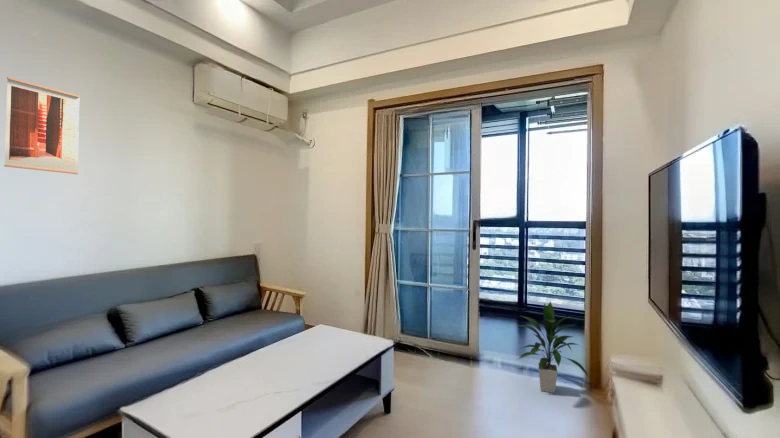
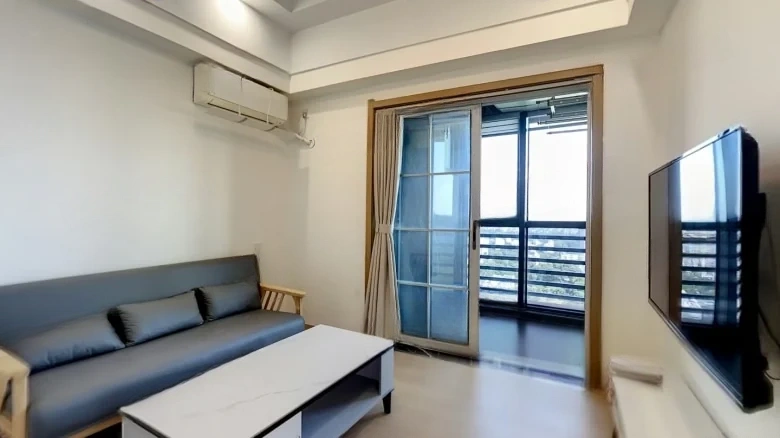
- wall art [3,76,81,175]
- indoor plant [515,300,591,394]
